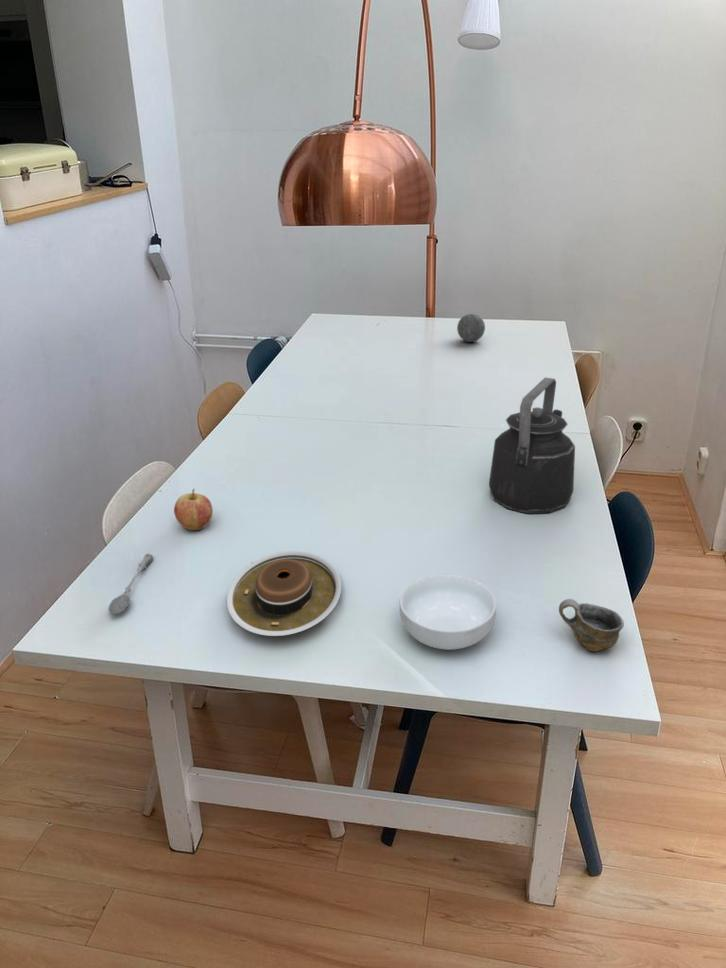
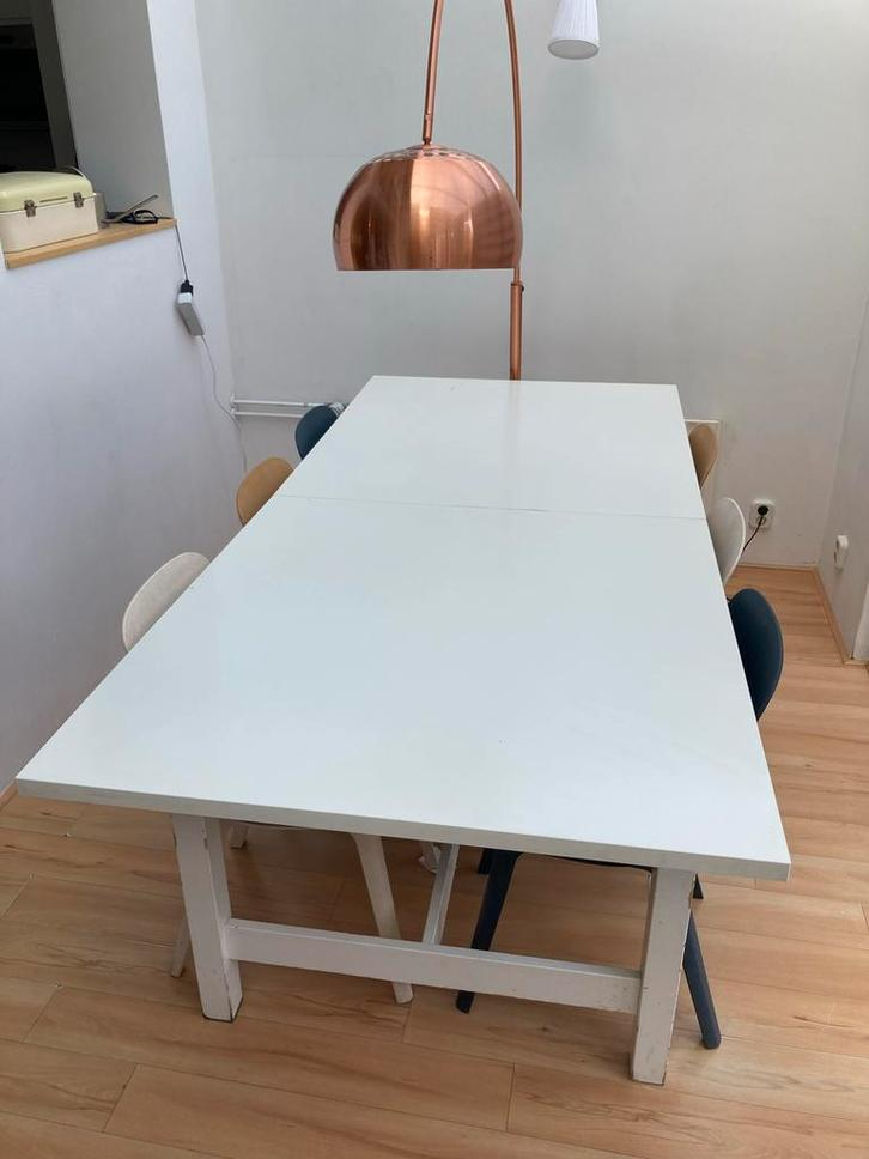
- cup [558,598,625,652]
- fruit [173,488,214,531]
- decorative ball [456,313,486,343]
- plate [226,550,342,637]
- soupspoon [107,552,154,615]
- kettle [488,376,576,515]
- cereal bowl [398,574,497,651]
